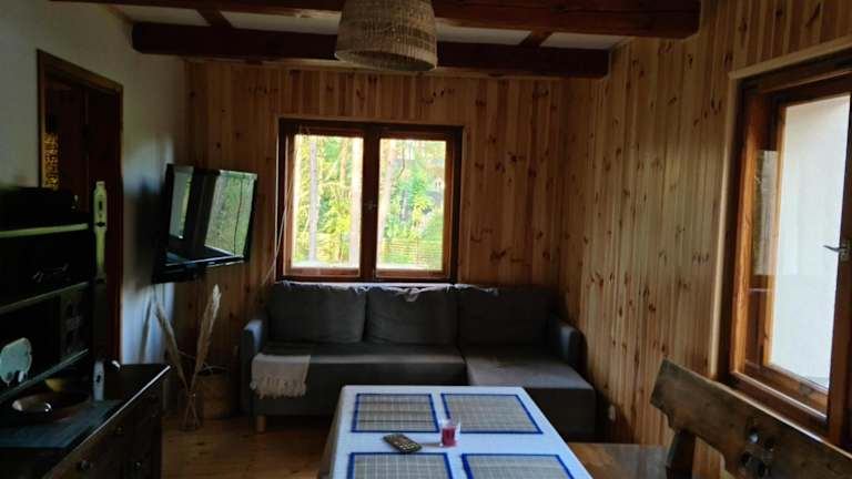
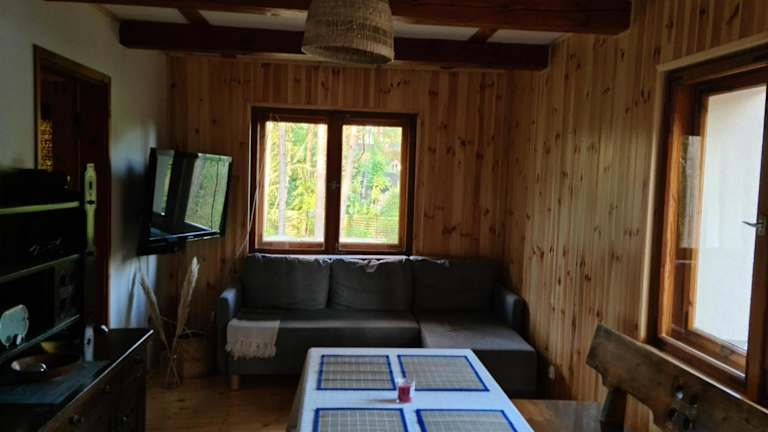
- smartphone [382,432,424,453]
